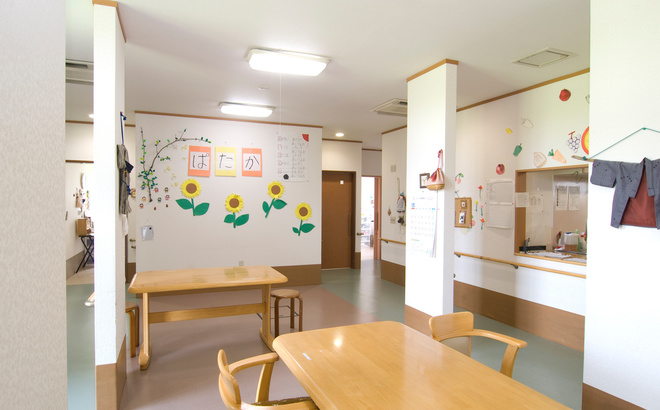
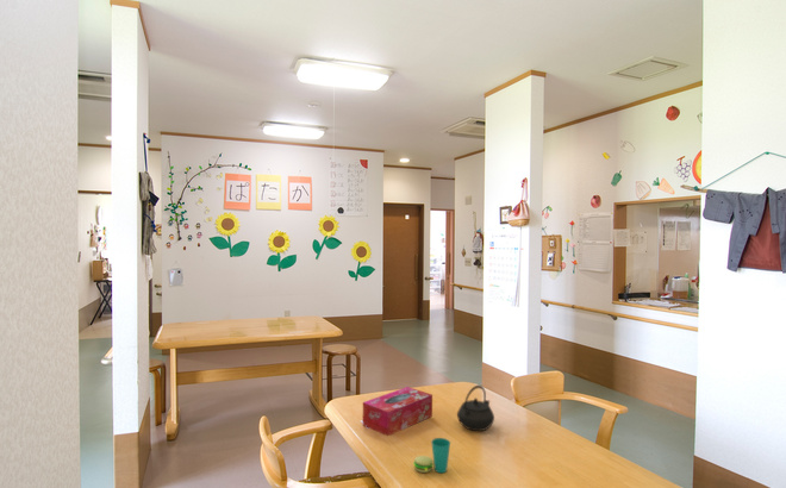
+ kettle [456,384,495,432]
+ tissue box [362,386,433,437]
+ cup [412,437,451,474]
